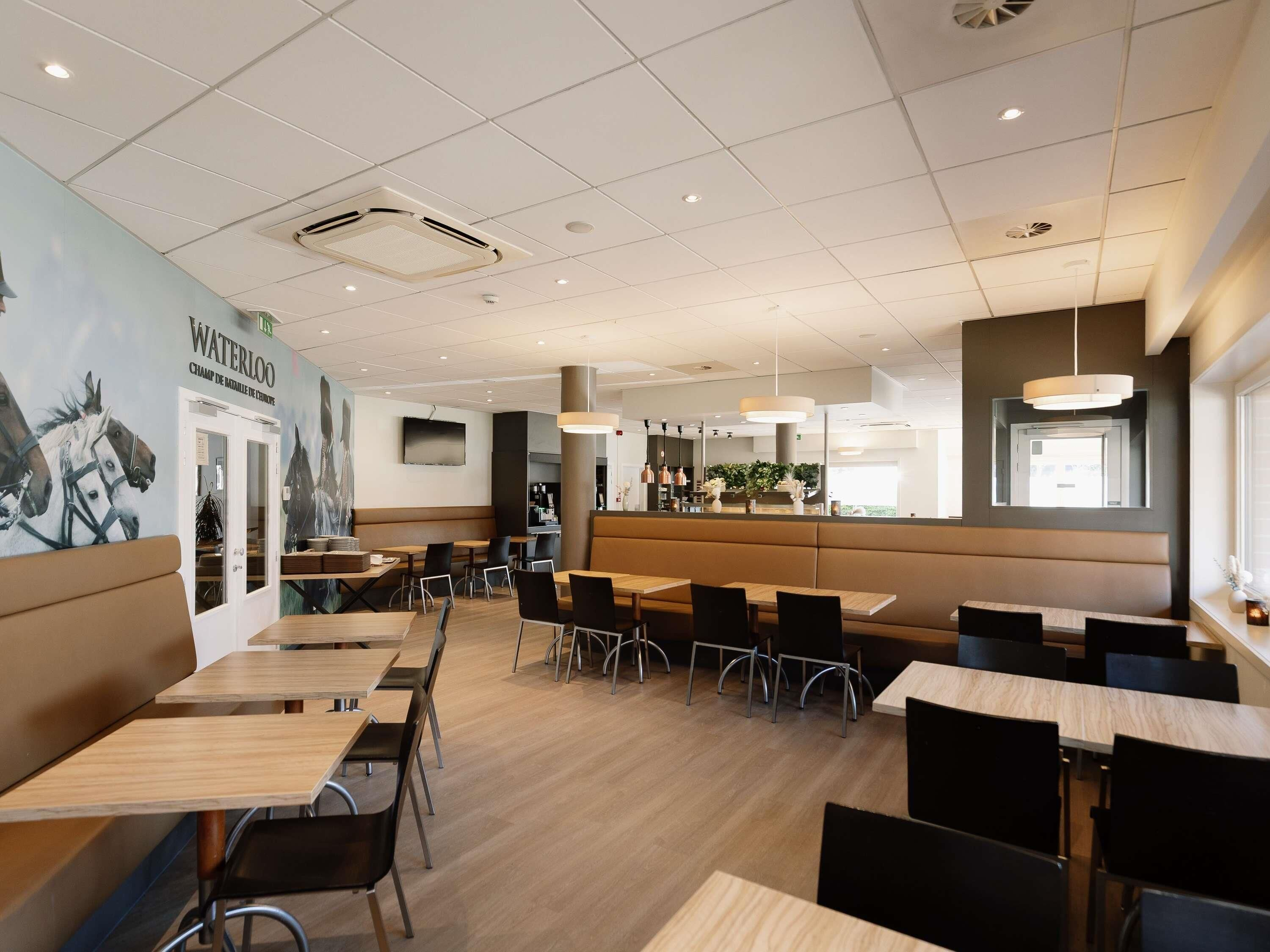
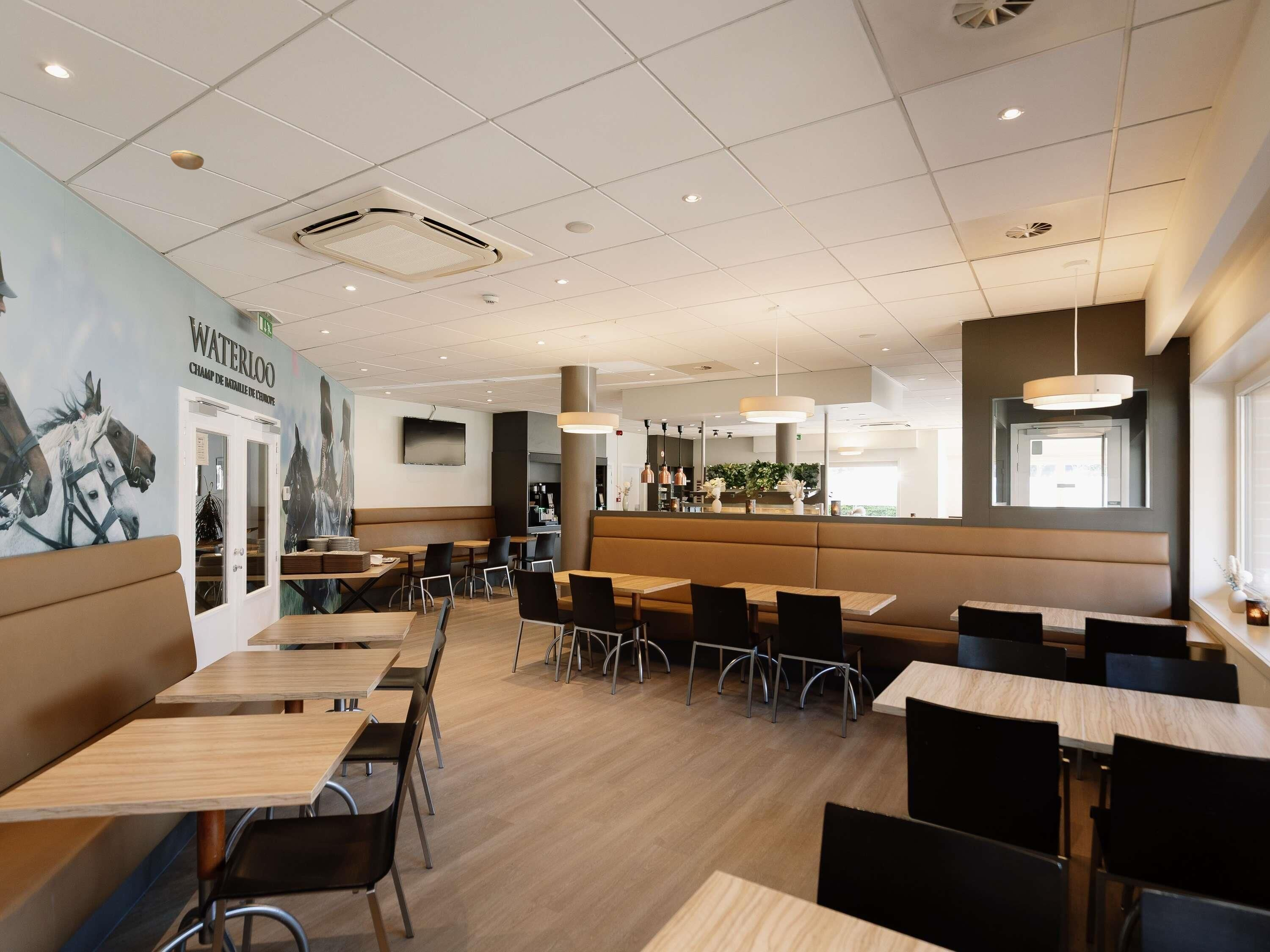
+ smoke detector [170,150,204,170]
